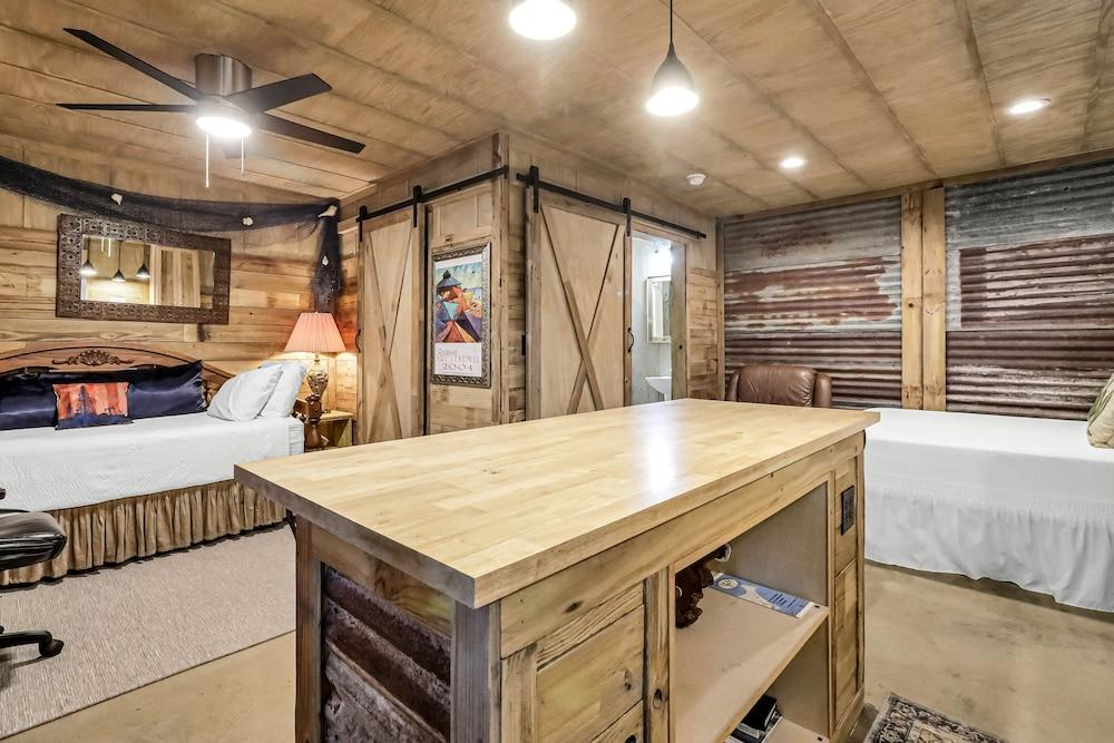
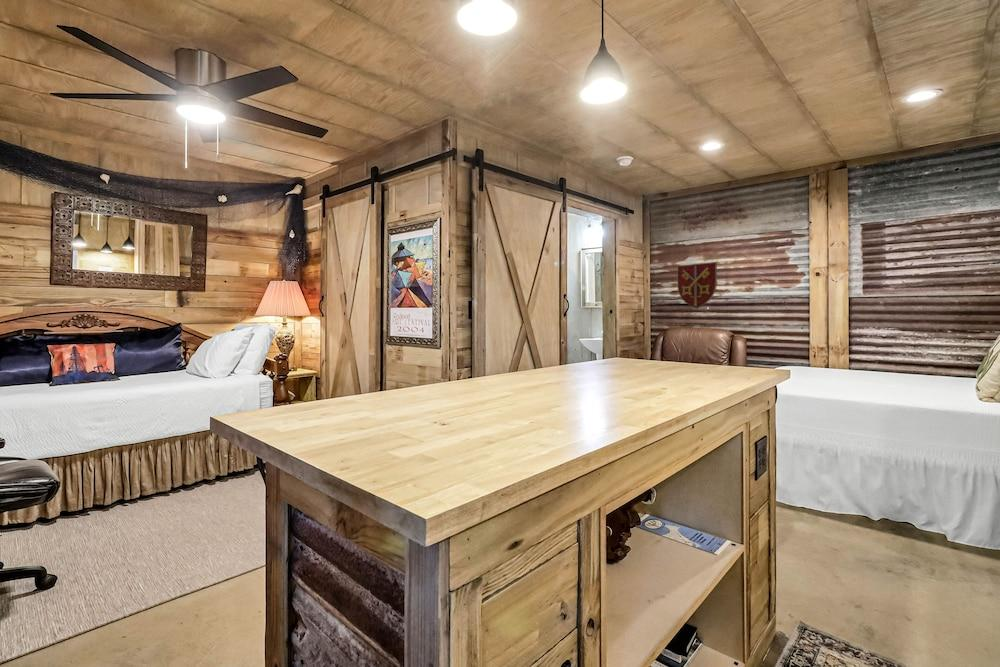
+ decorative shield [676,261,718,310]
